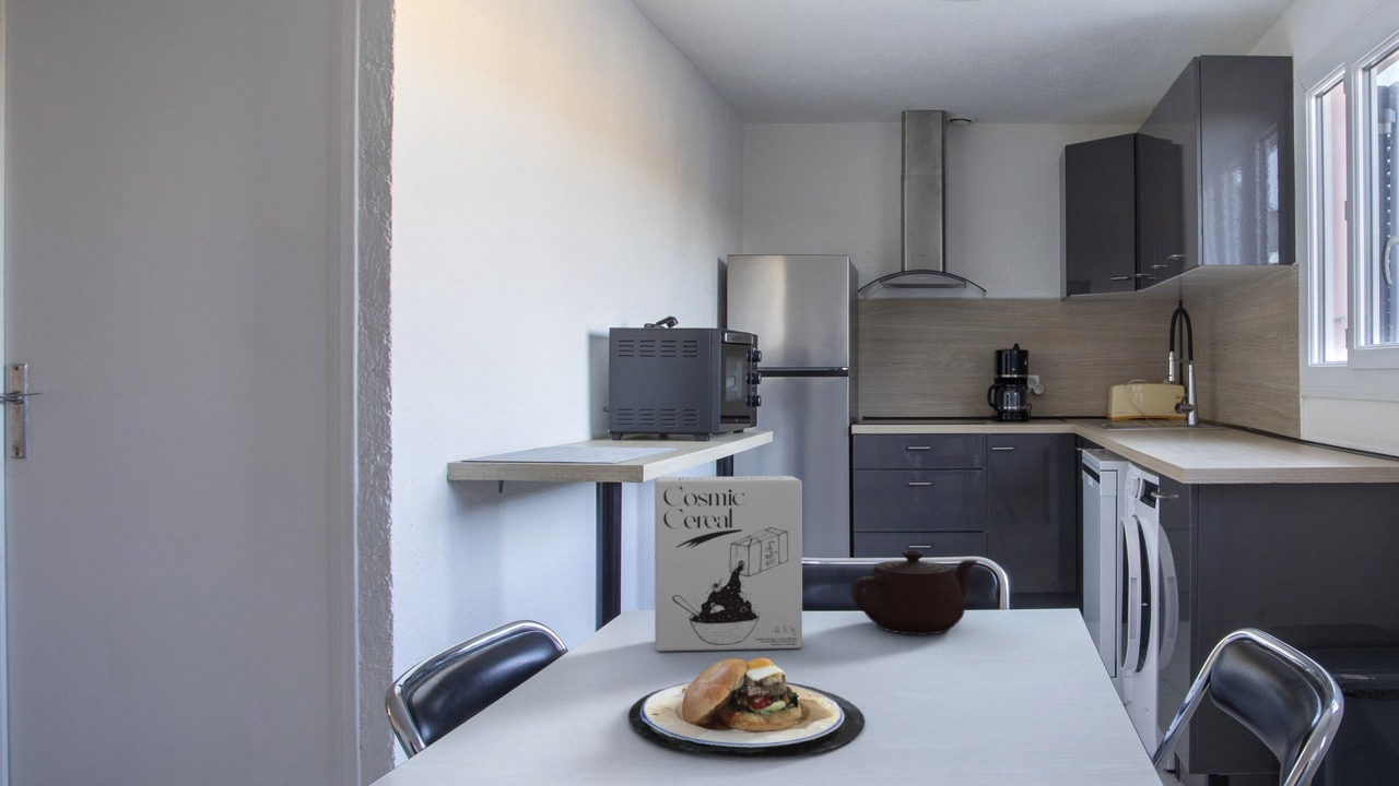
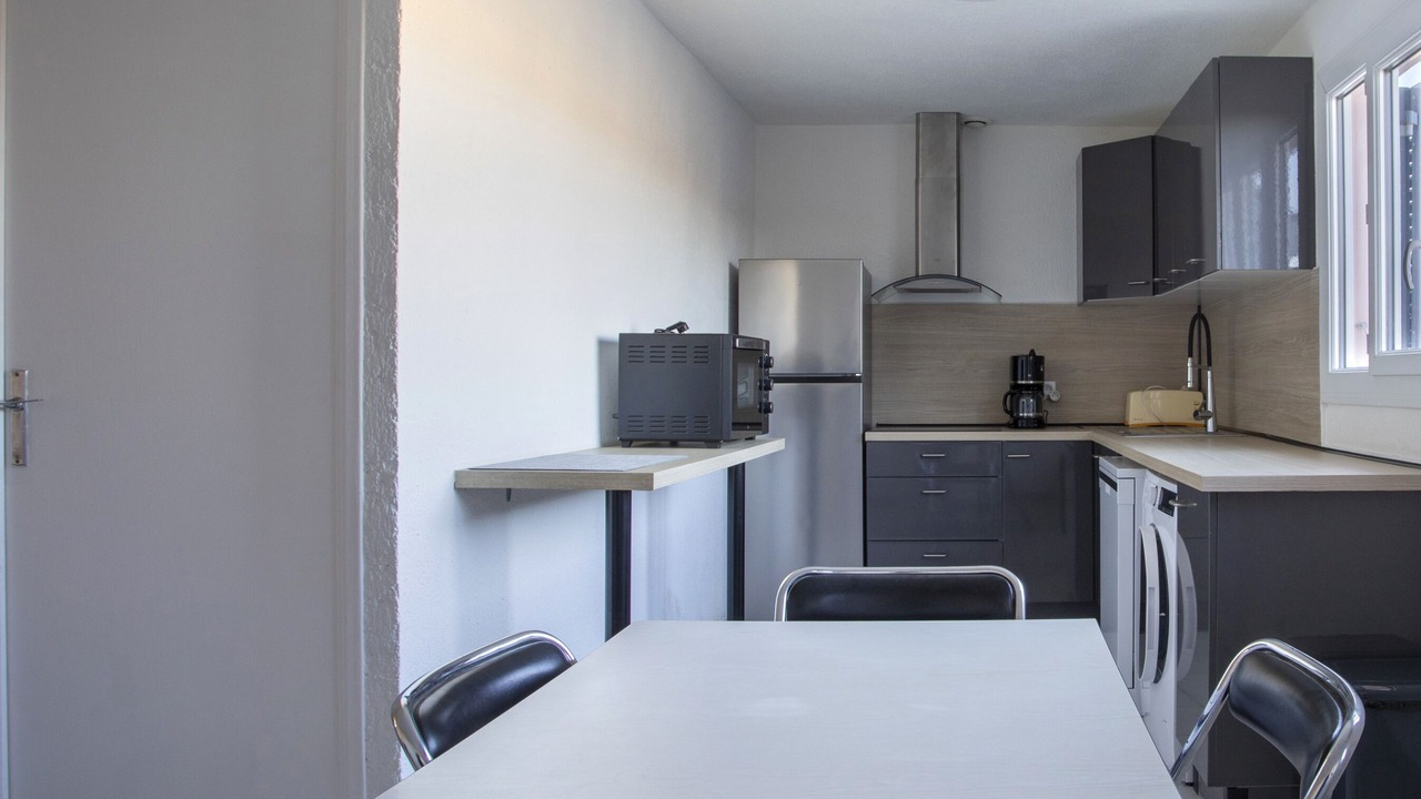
- plate [627,657,866,759]
- teapot [850,549,978,636]
- cereal box [654,475,803,653]
